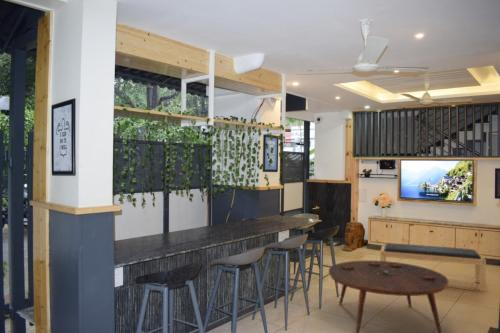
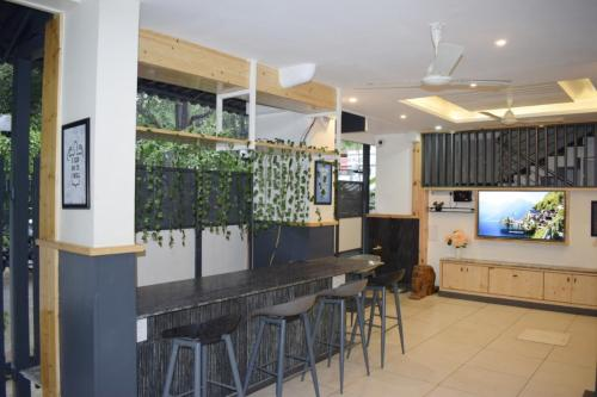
- bench [379,242,487,293]
- coffee table [328,260,450,333]
